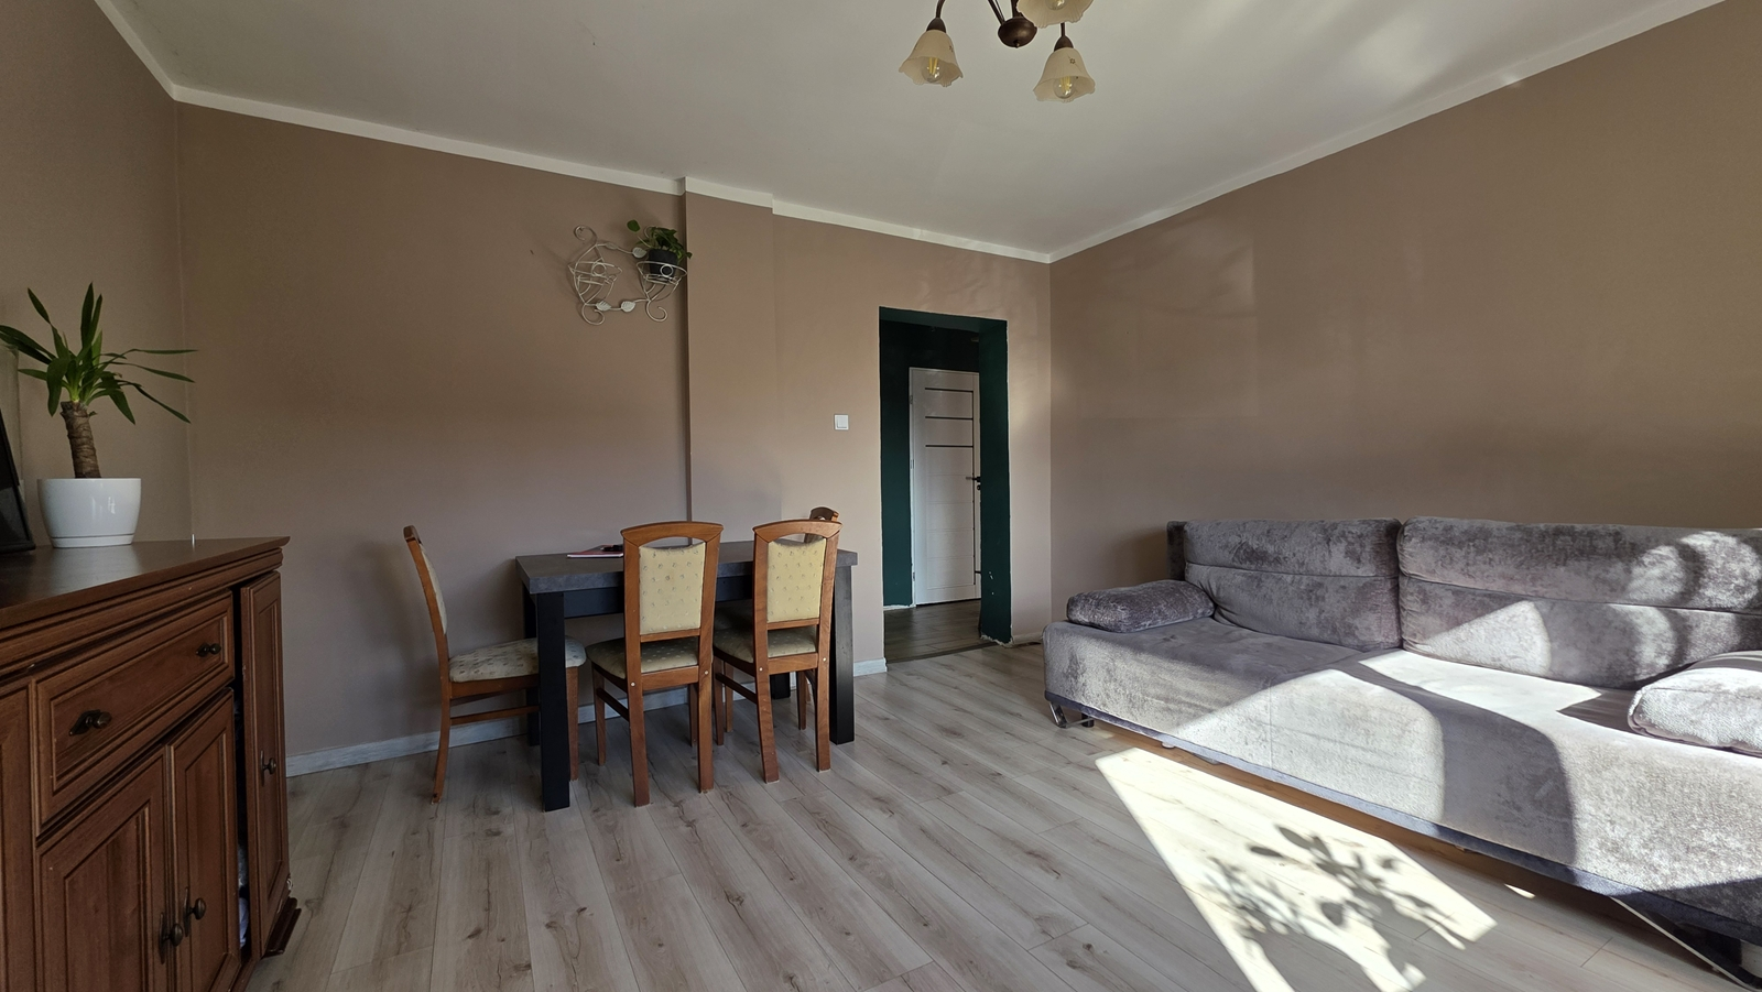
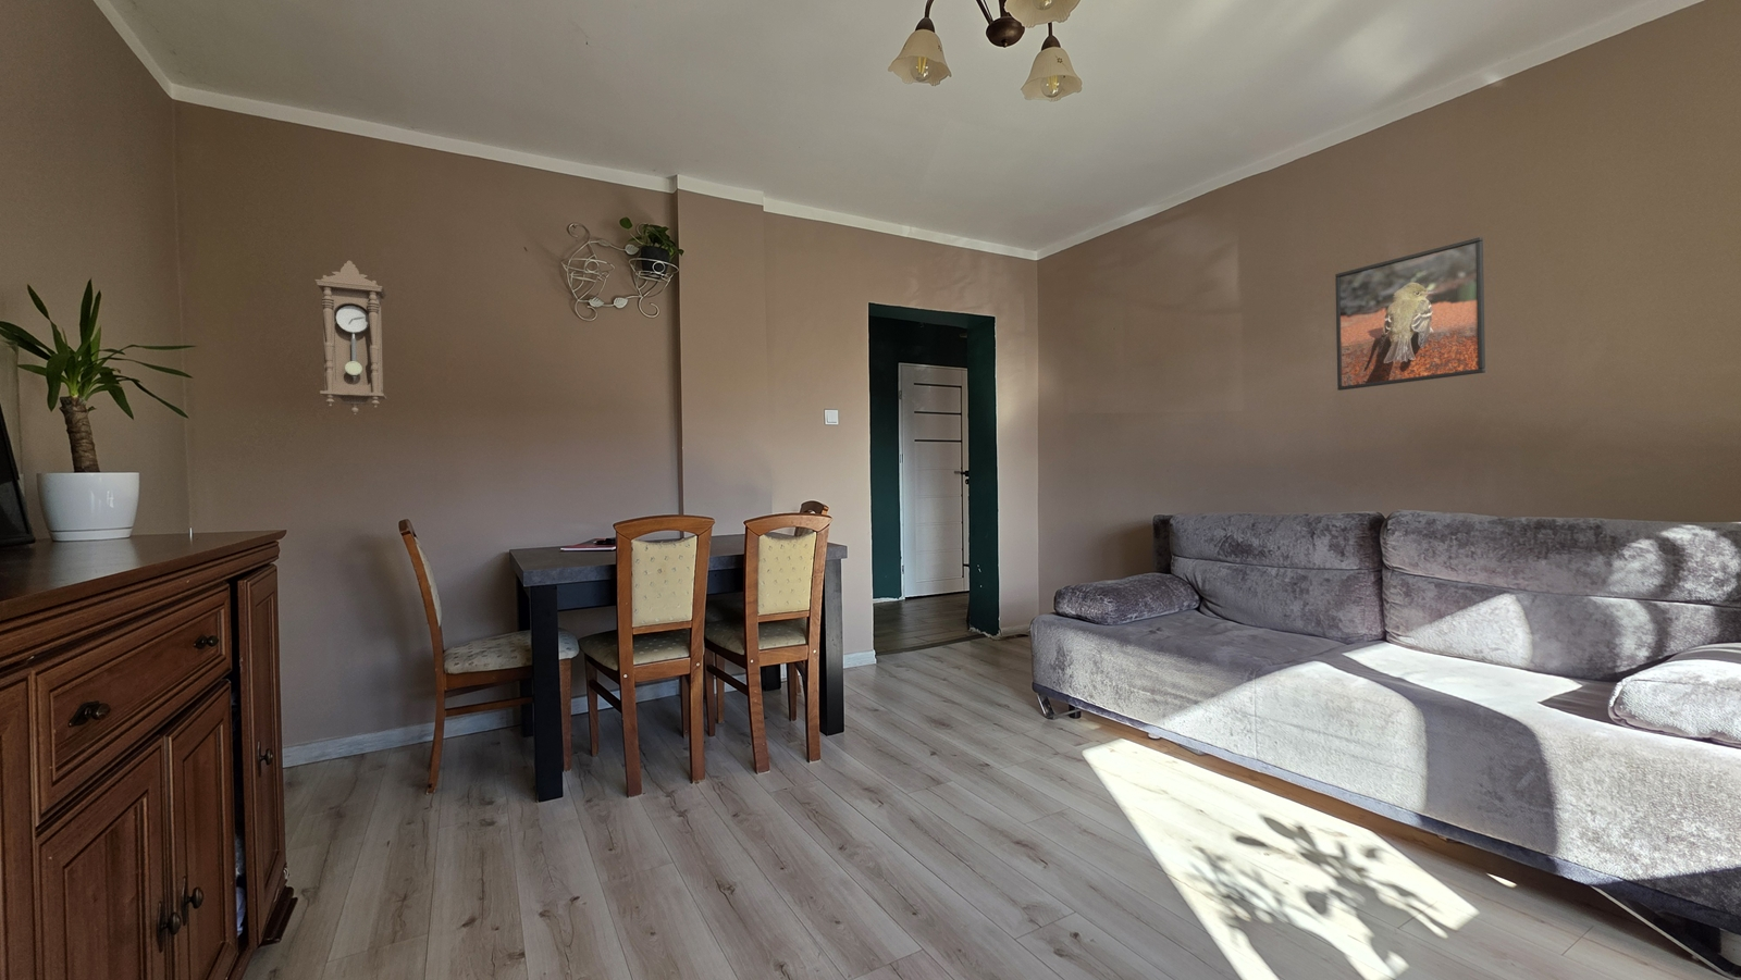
+ pendulum clock [314,261,387,416]
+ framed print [1334,235,1486,392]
